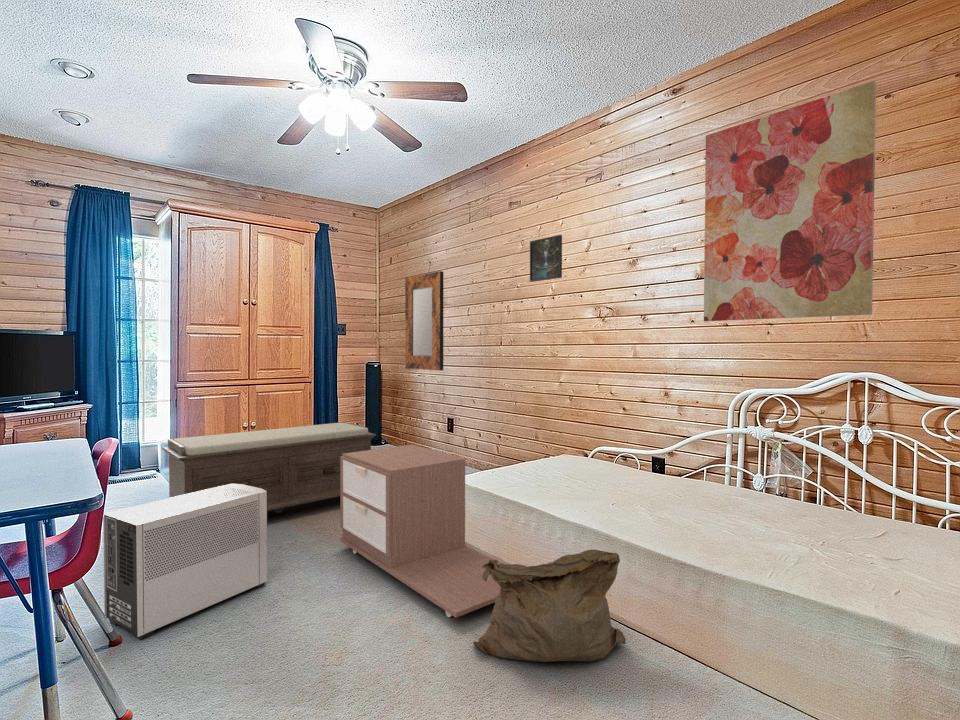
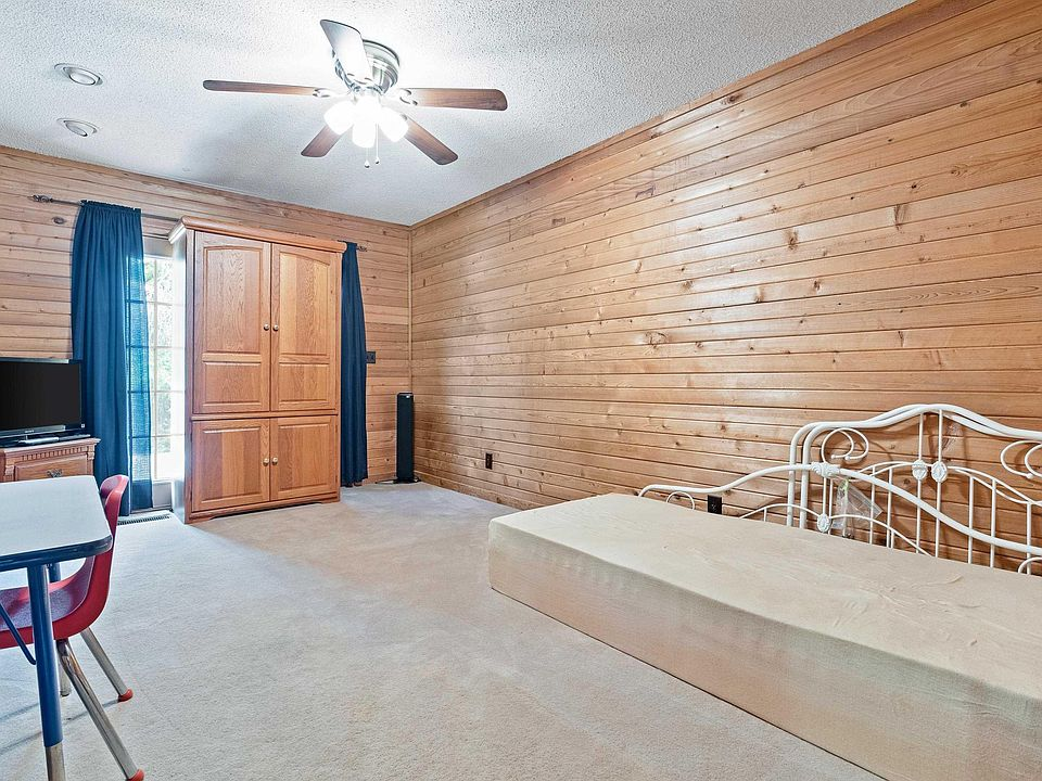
- bag [472,549,626,663]
- side table [339,444,501,618]
- home mirror [404,270,444,371]
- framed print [529,234,563,283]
- wall art [703,80,877,322]
- air purifier [102,484,268,641]
- bench [161,421,377,514]
